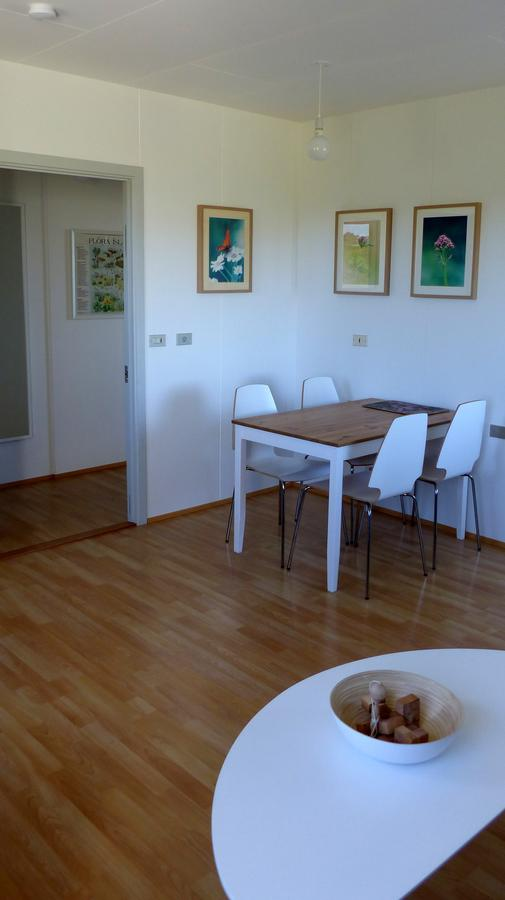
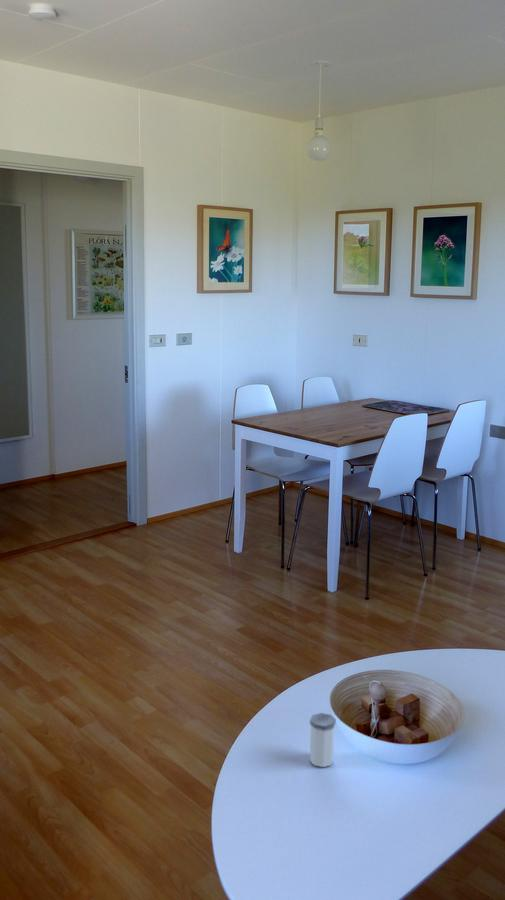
+ salt shaker [309,712,337,768]
